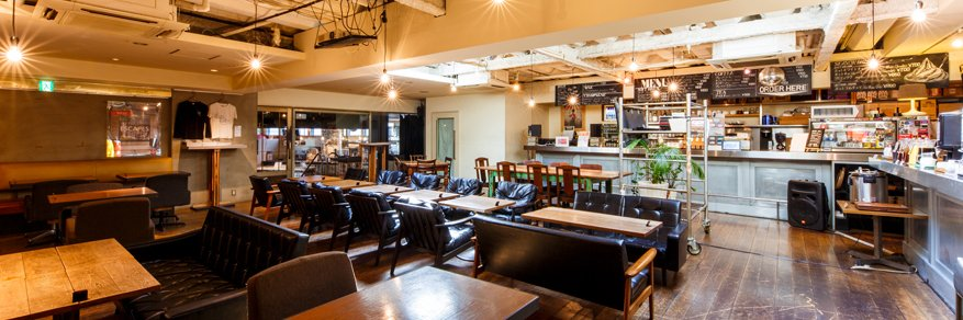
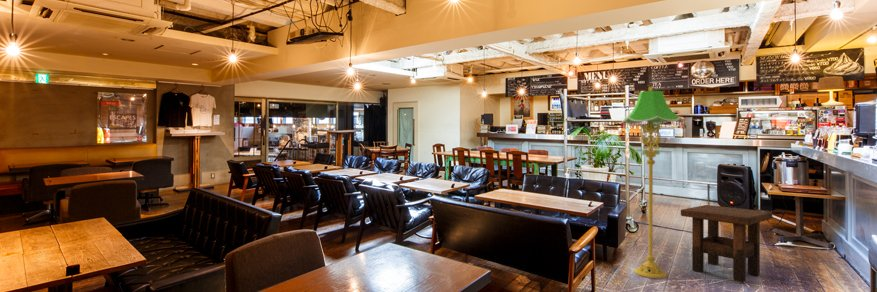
+ side table [680,204,773,283]
+ floor lamp [620,86,684,279]
